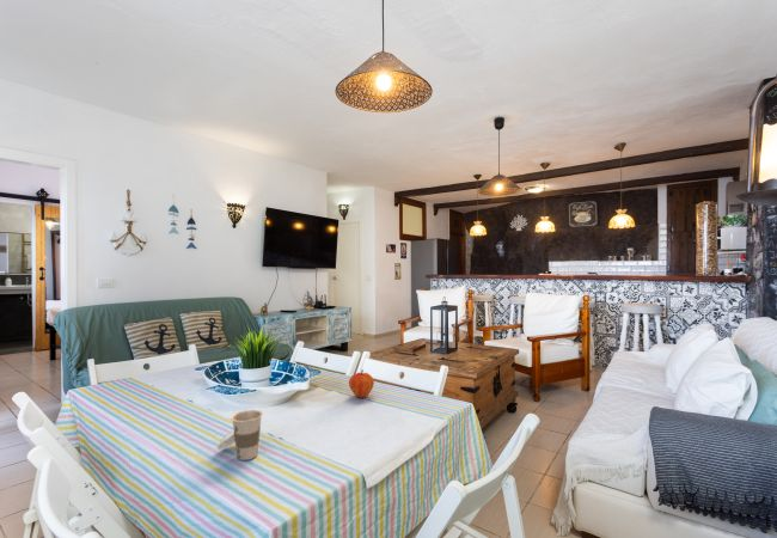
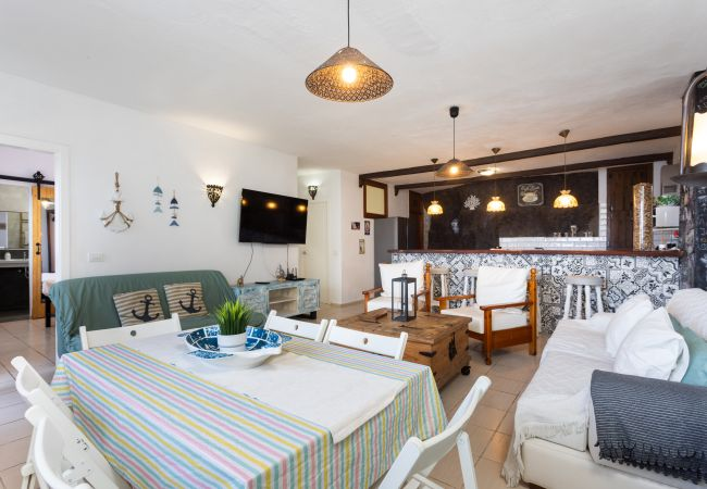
- fruit [348,368,375,399]
- cup [216,409,264,461]
